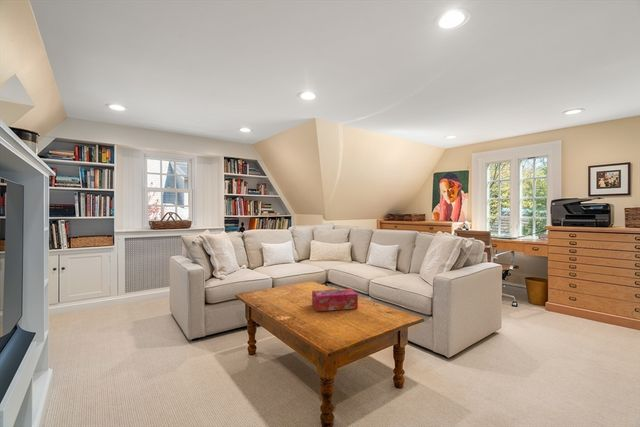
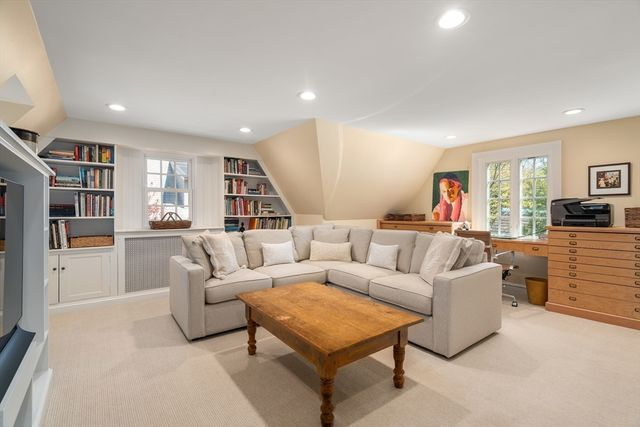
- tissue box [311,287,359,312]
